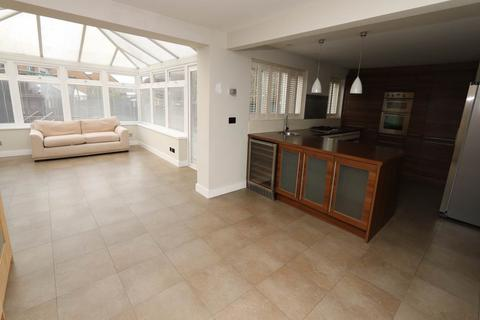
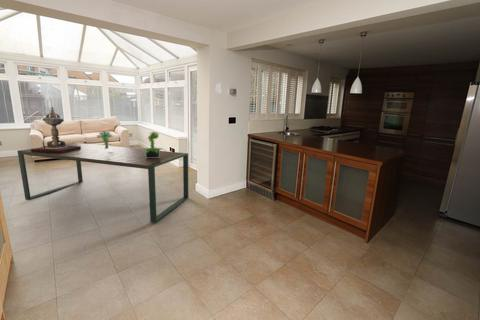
+ bouquet [96,129,114,152]
+ potted plant [140,131,167,158]
+ dining table [17,142,189,224]
+ decorative urn [30,106,81,154]
